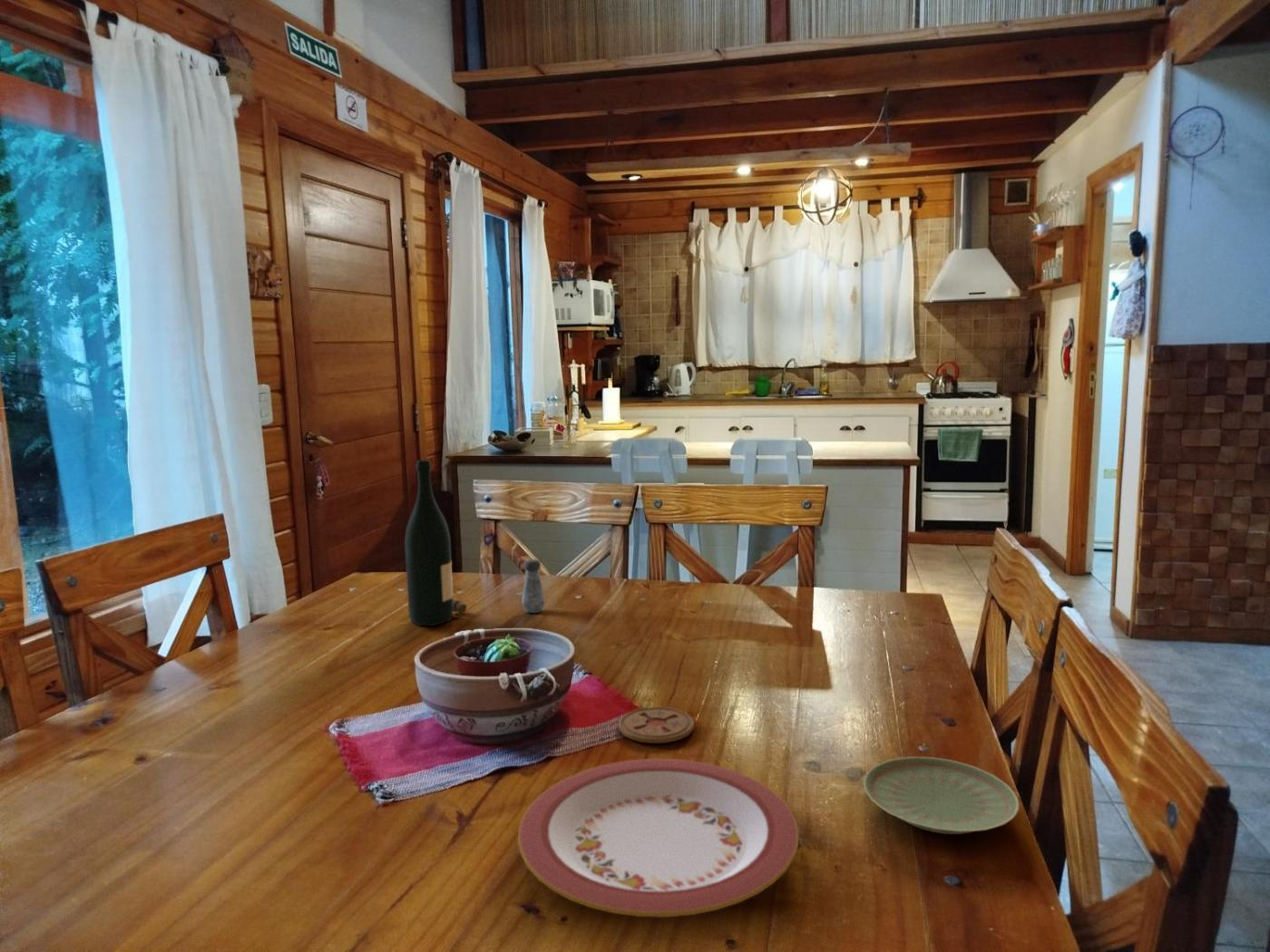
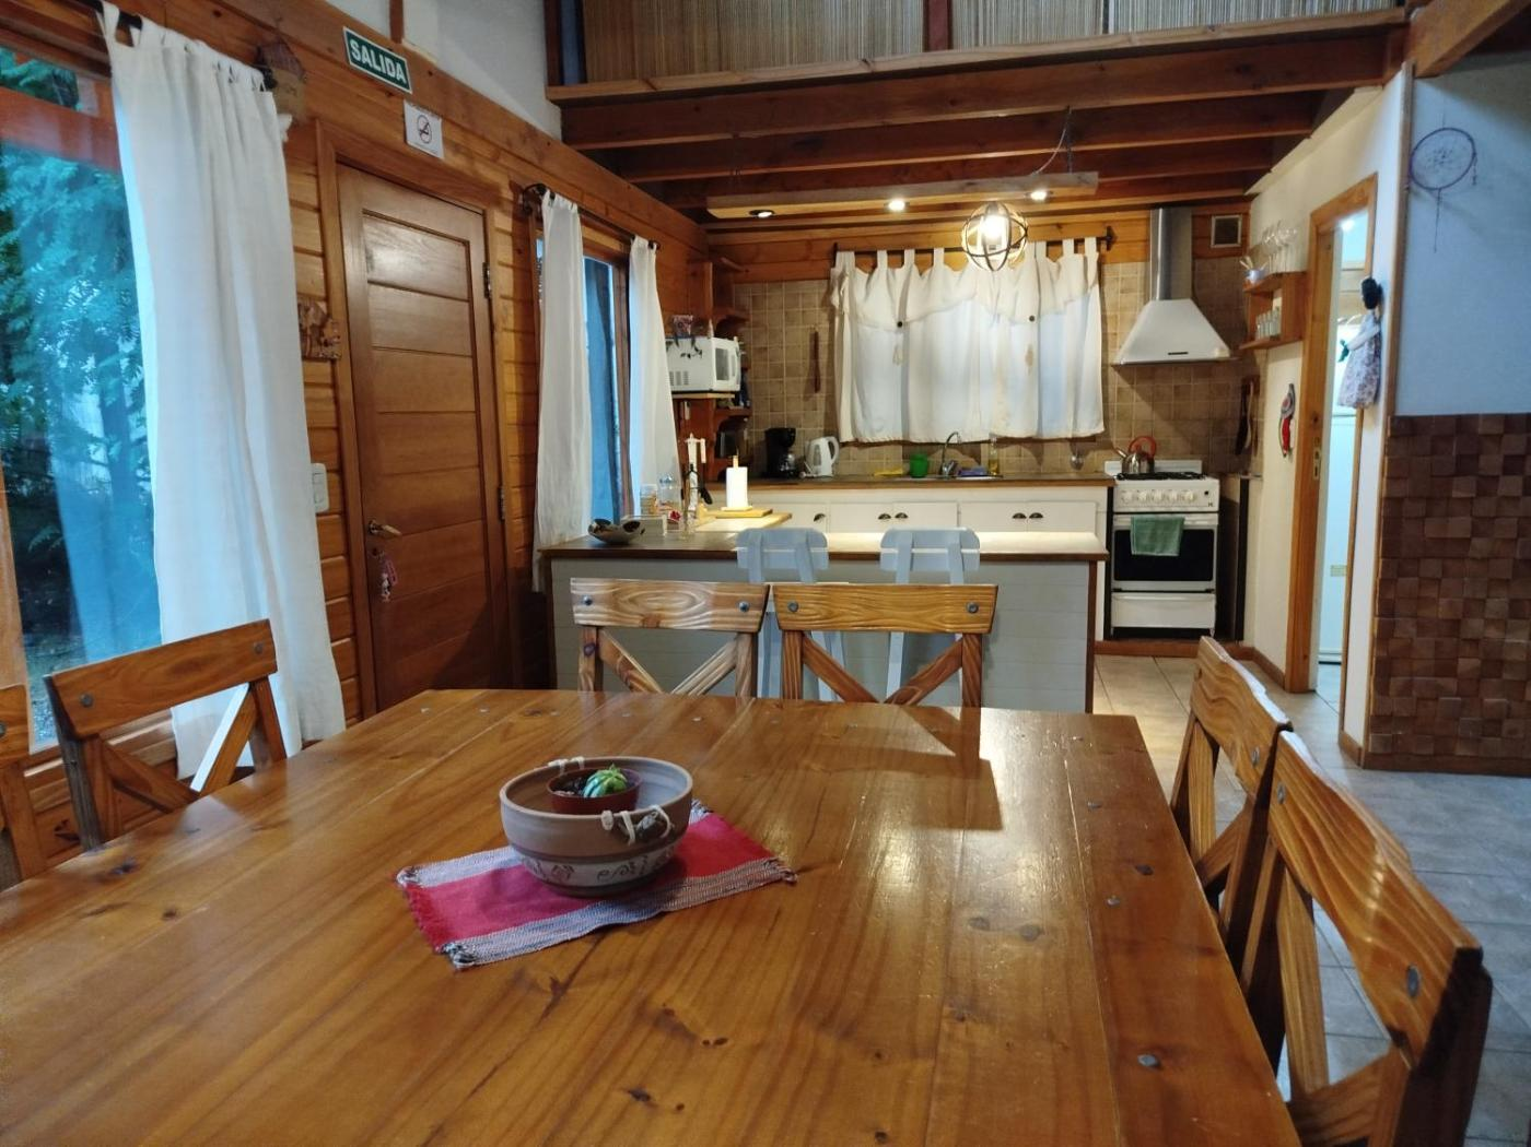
- wine bottle [404,460,468,627]
- coaster [618,706,695,744]
- salt shaker [521,559,546,614]
- plate [862,756,1021,835]
- plate [517,758,799,918]
